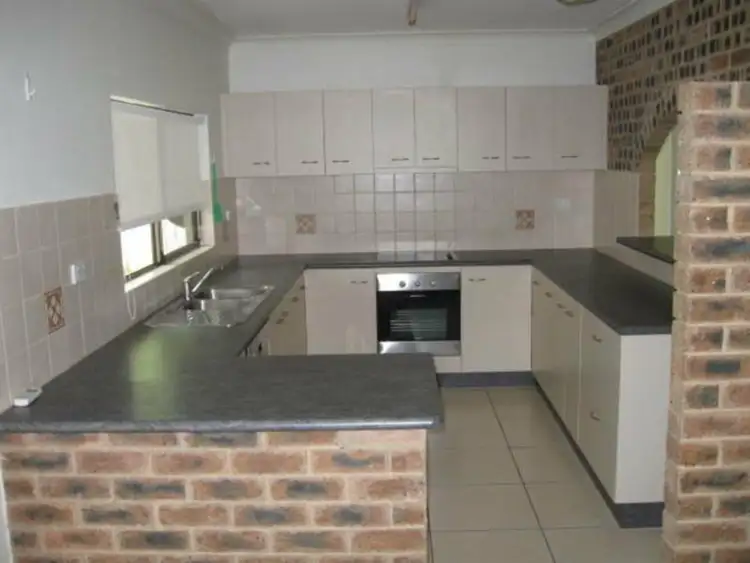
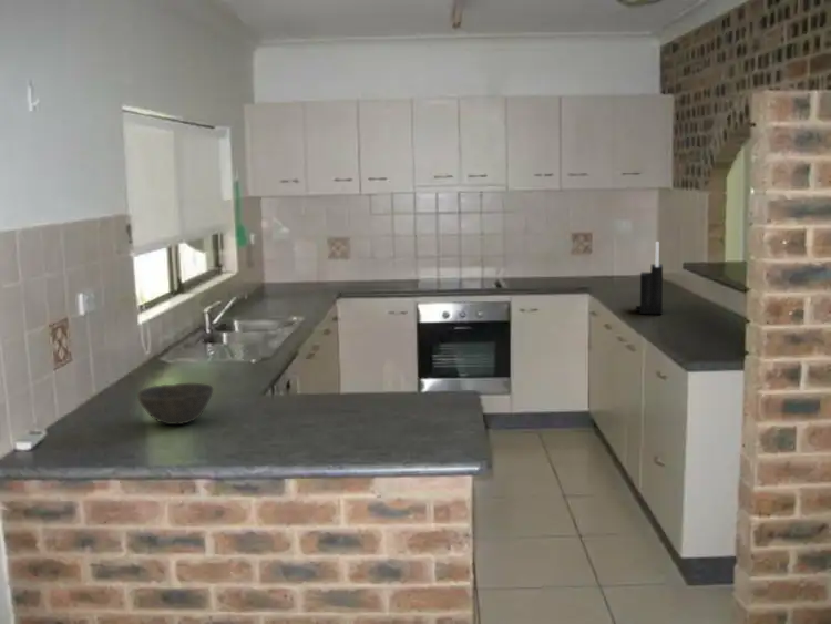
+ knife block [635,241,664,315]
+ bowl [136,382,214,426]
